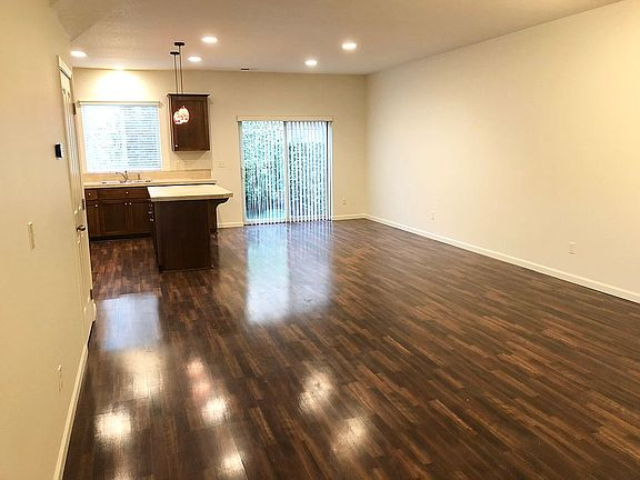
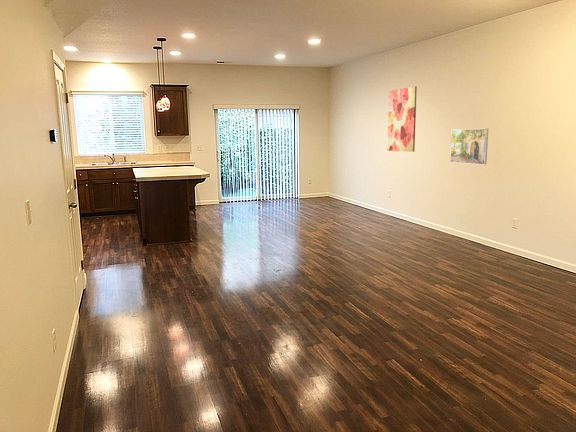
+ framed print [449,128,489,166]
+ wall art [386,85,418,153]
